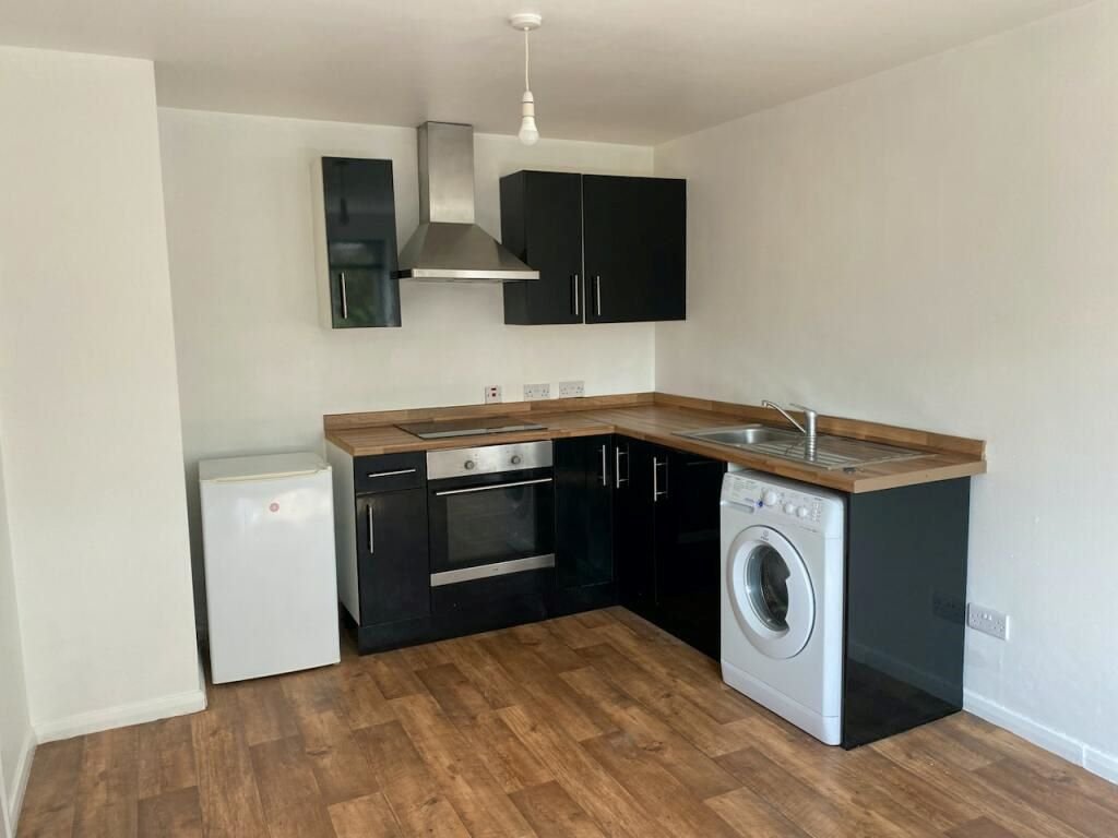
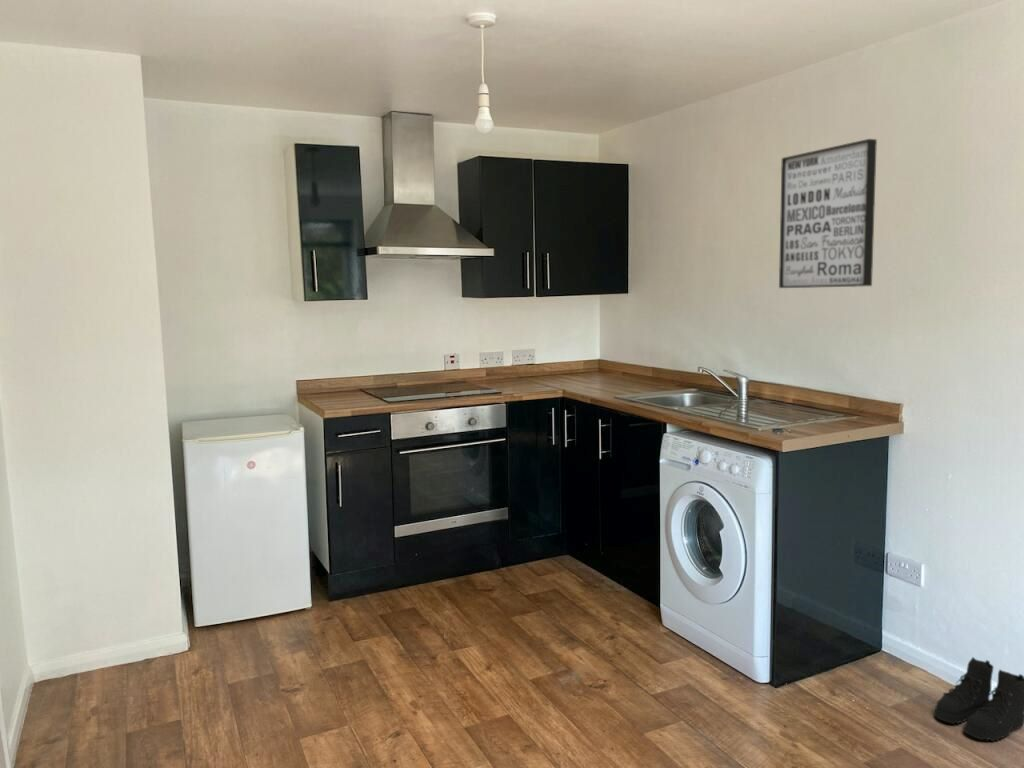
+ wall art [778,138,878,289]
+ boots [933,656,1024,742]
